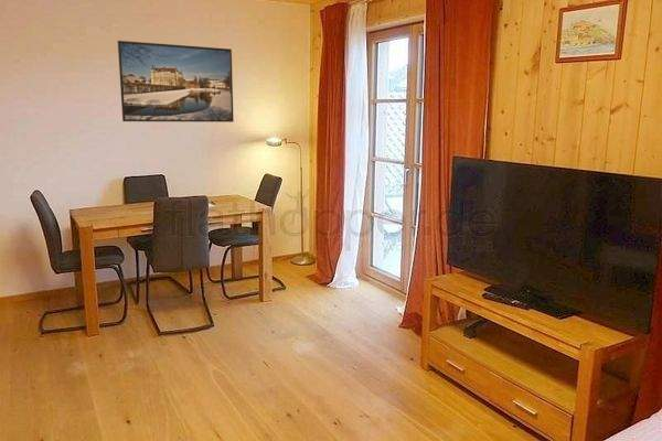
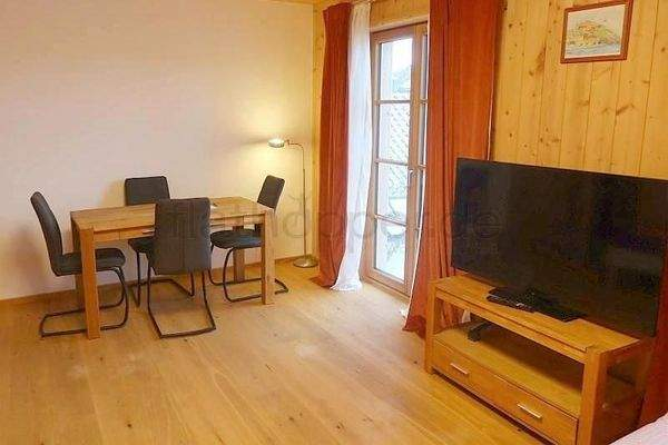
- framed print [117,40,235,123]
